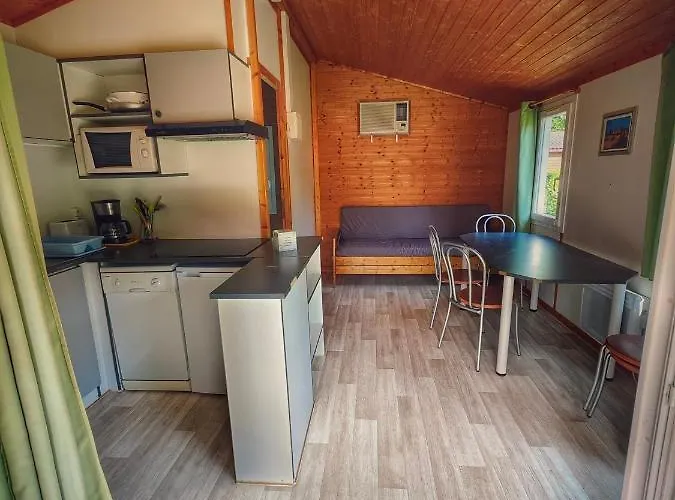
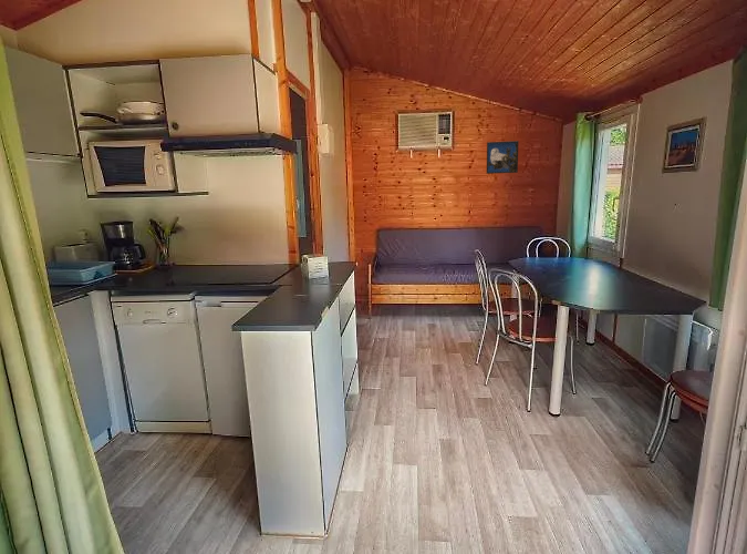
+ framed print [486,140,520,175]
